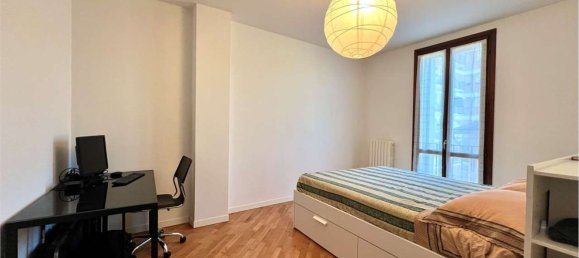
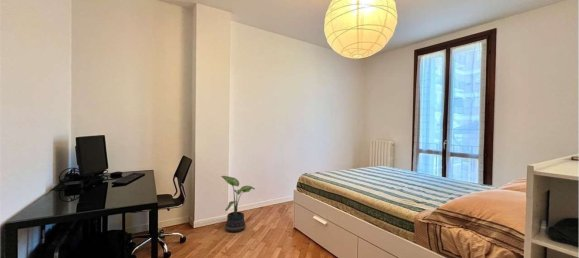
+ potted plant [220,175,256,233]
